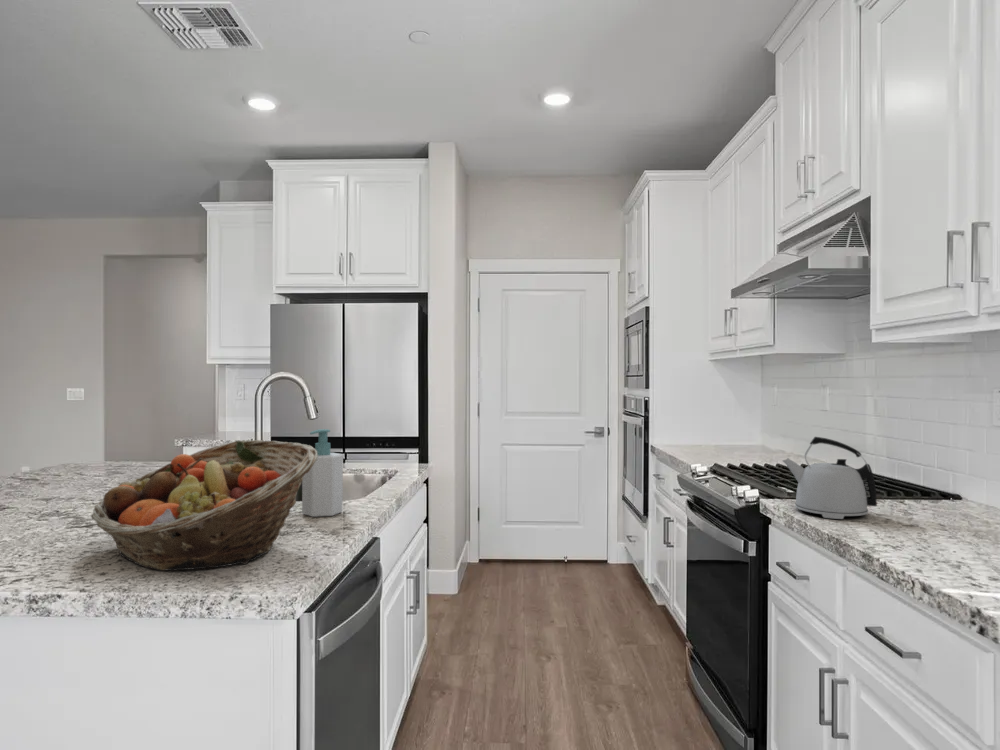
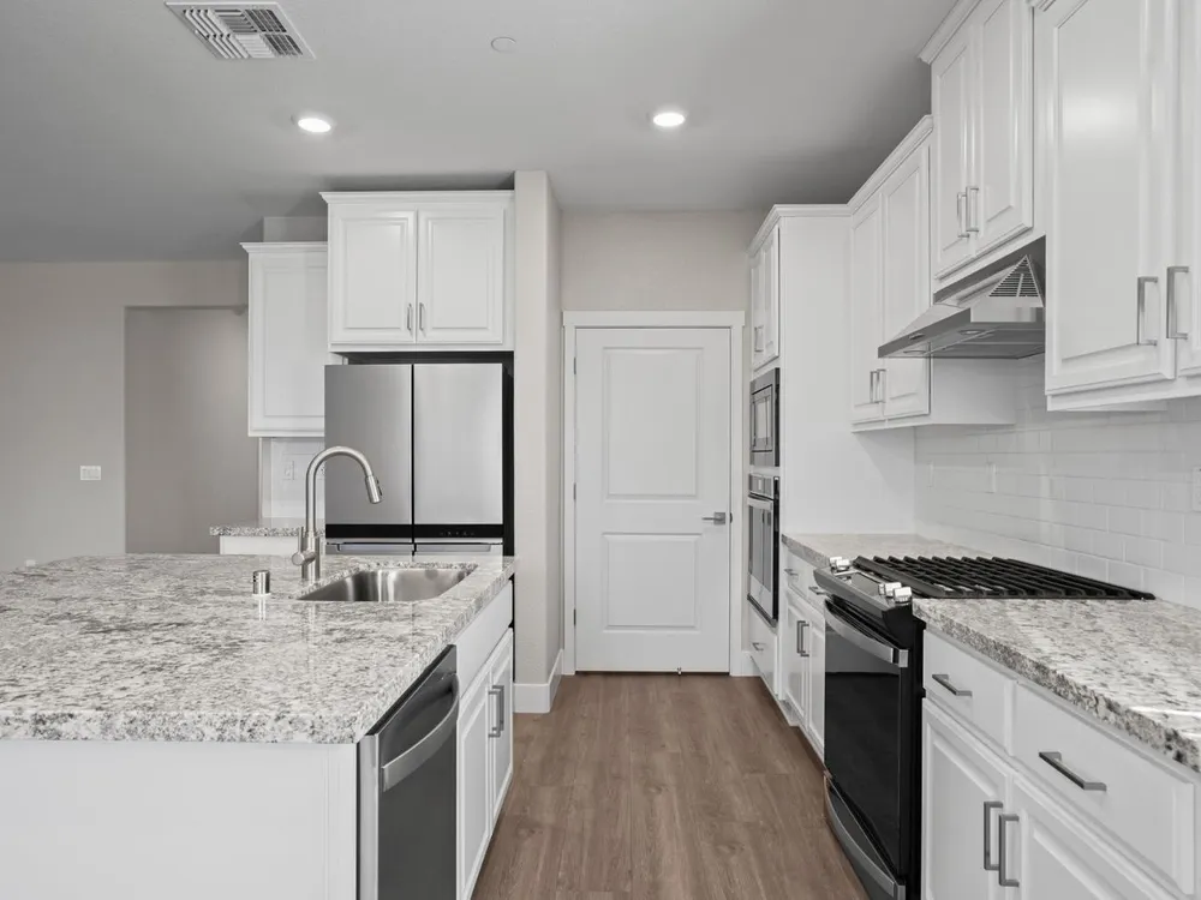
- fruit basket [91,439,317,572]
- soap bottle [301,428,344,518]
- kettle [782,436,879,520]
